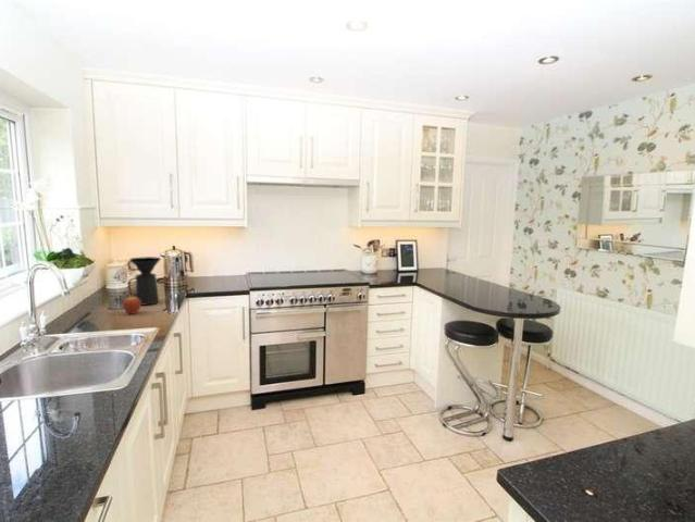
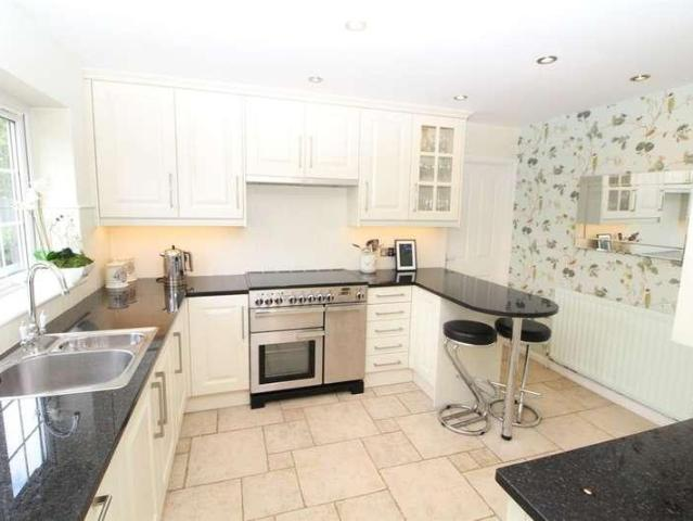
- fruit [122,296,141,315]
- coffee maker [126,256,162,307]
